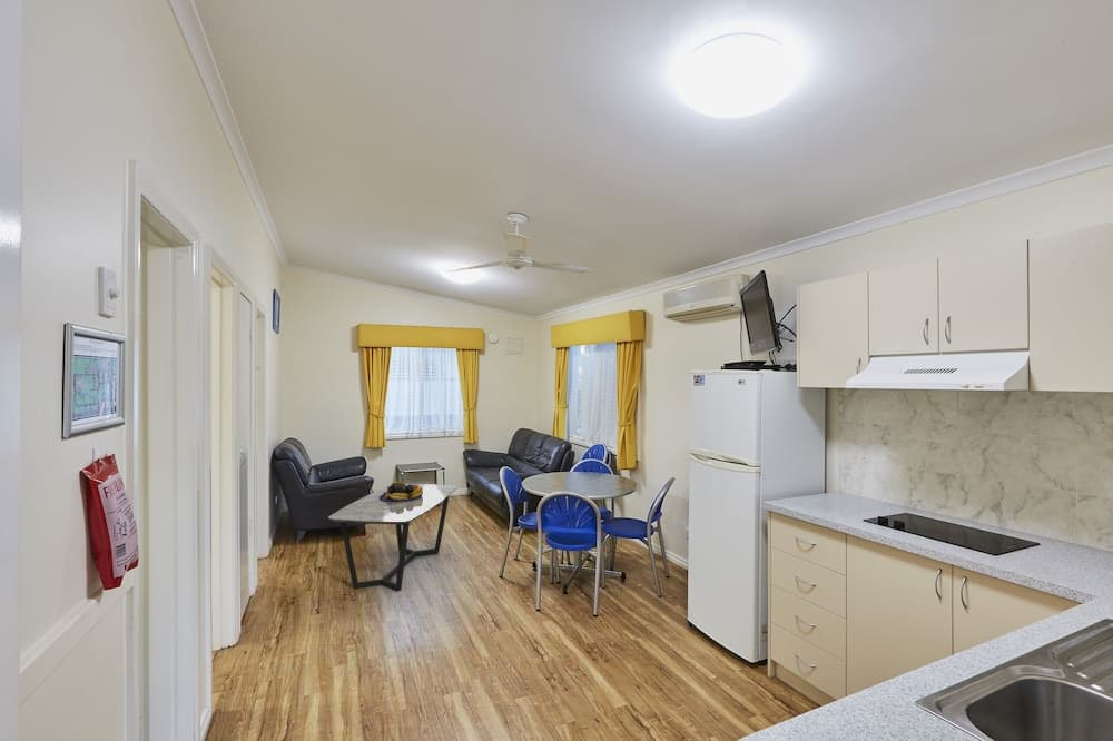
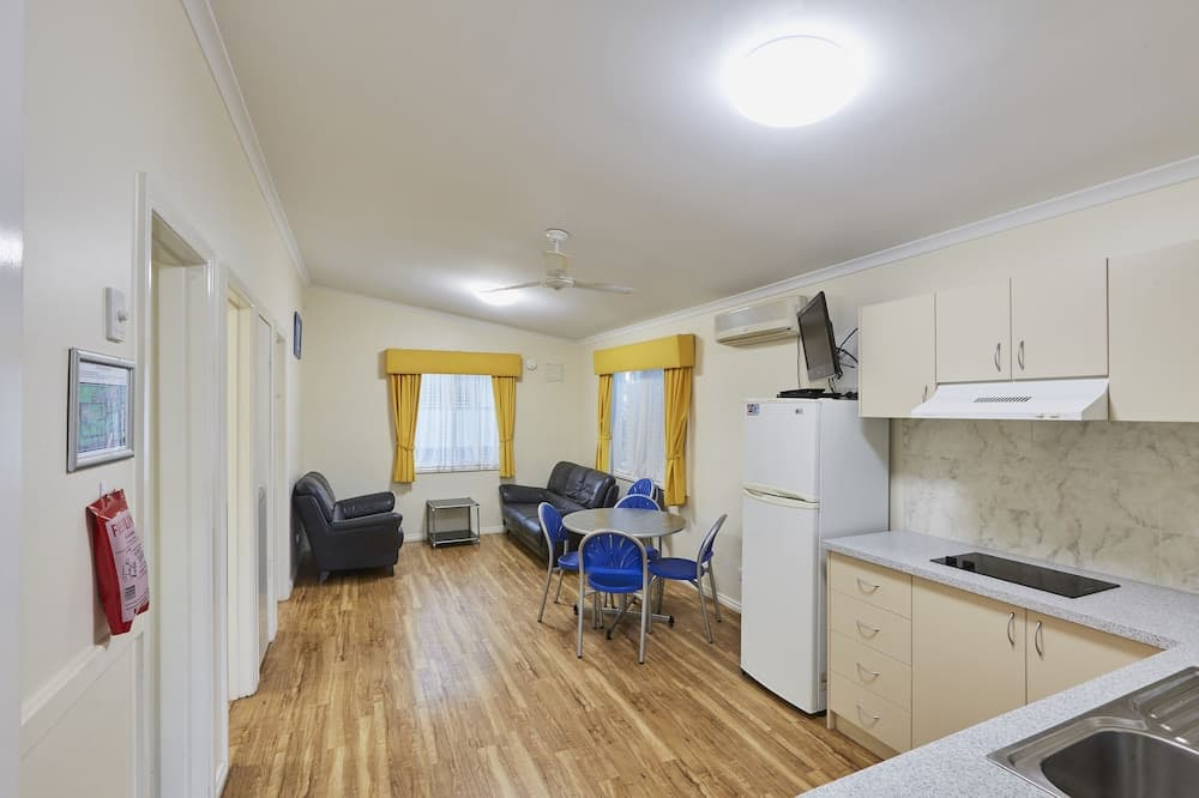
- coffee table [327,483,457,592]
- fruit bowl [380,481,423,502]
